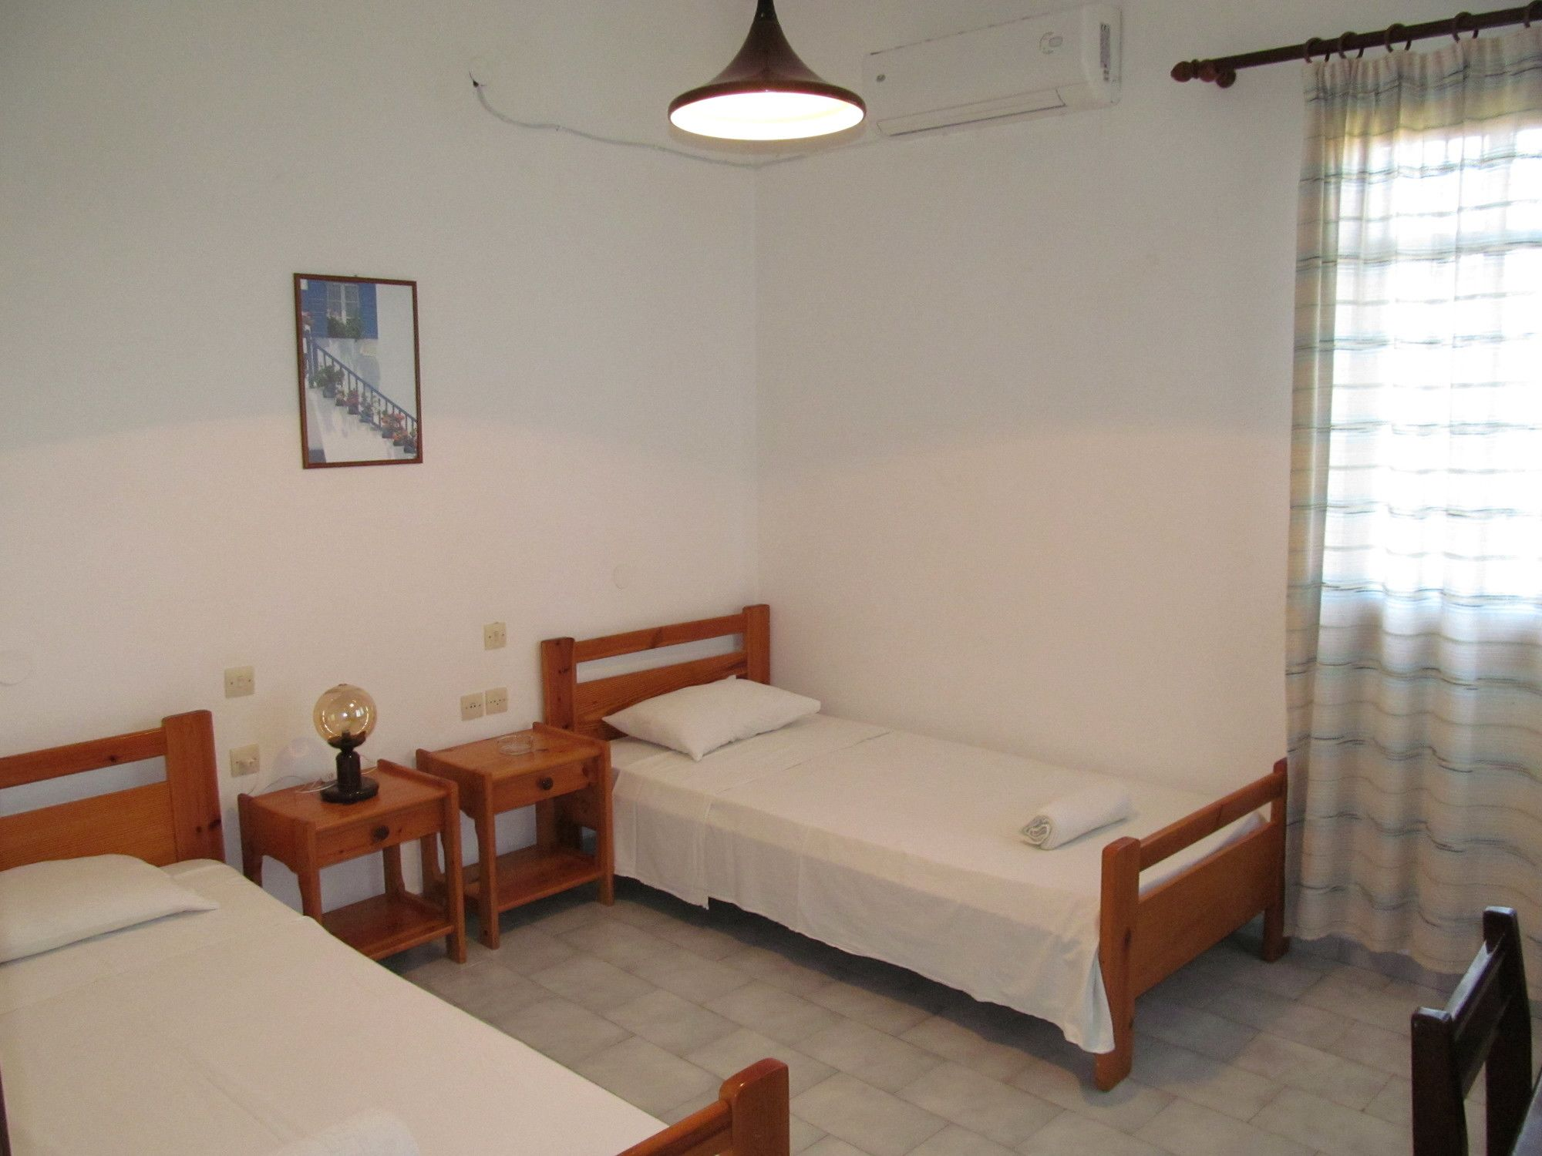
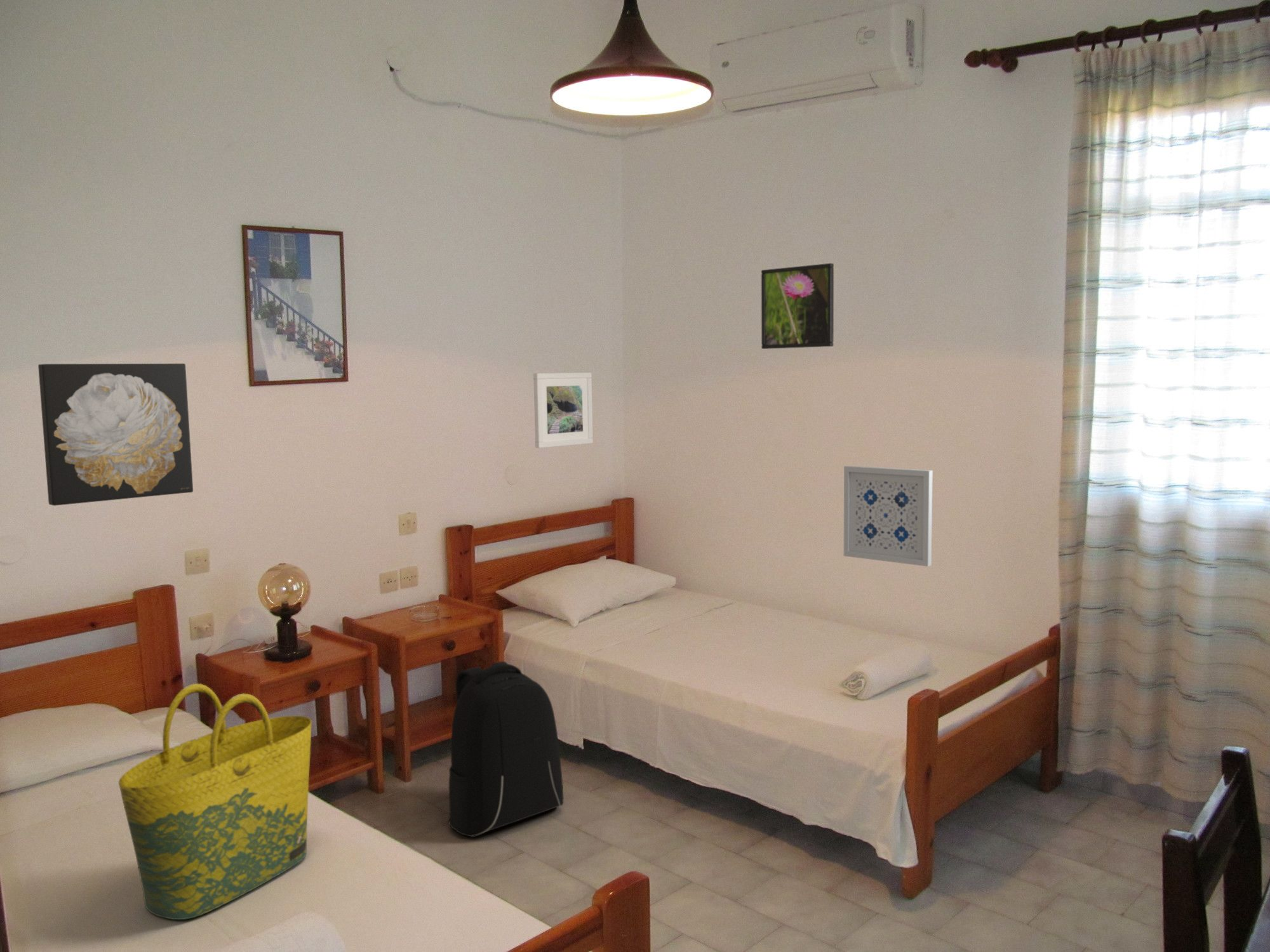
+ wall art [843,465,933,567]
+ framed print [533,372,594,449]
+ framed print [761,263,834,350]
+ backpack [448,661,564,837]
+ wall art [37,363,194,506]
+ tote bag [118,683,312,920]
